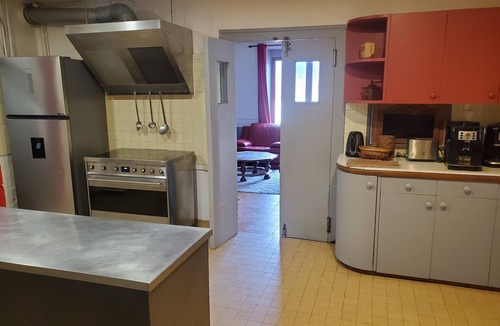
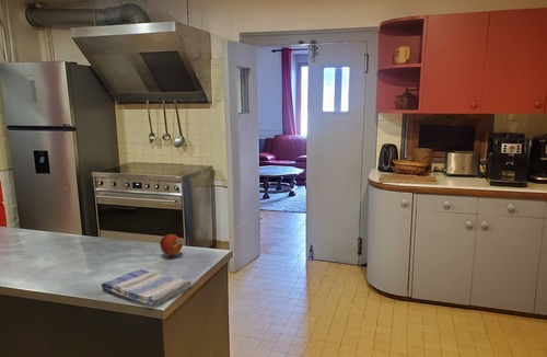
+ dish towel [101,268,193,306]
+ fruit [159,233,184,256]
